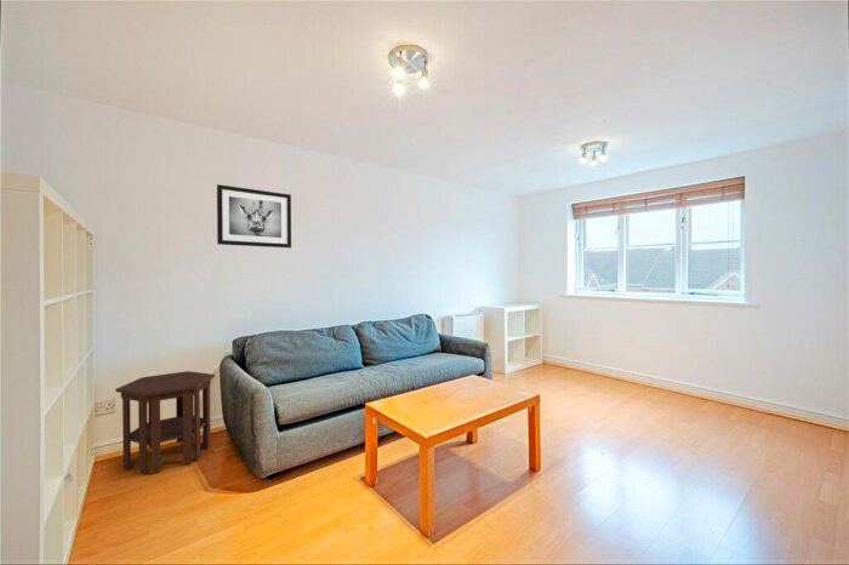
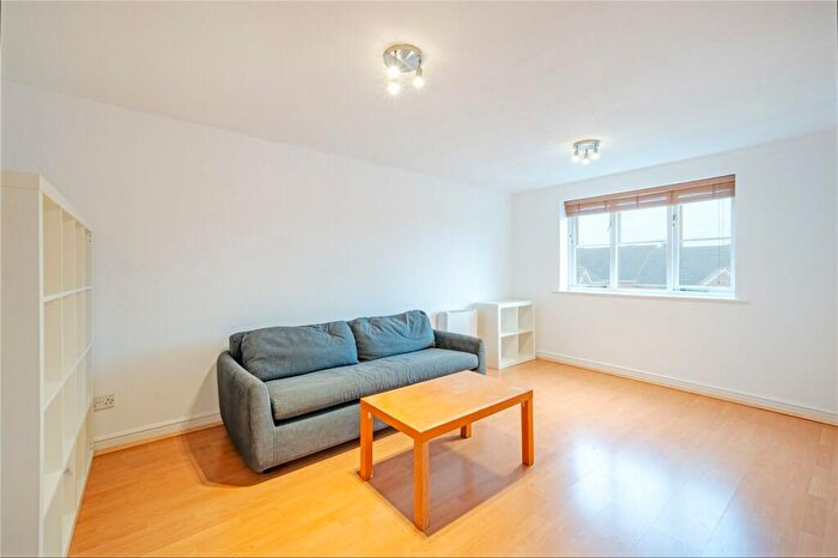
- wall art [216,183,292,249]
- side table [114,370,216,475]
